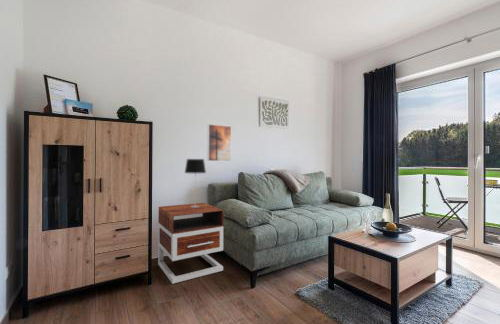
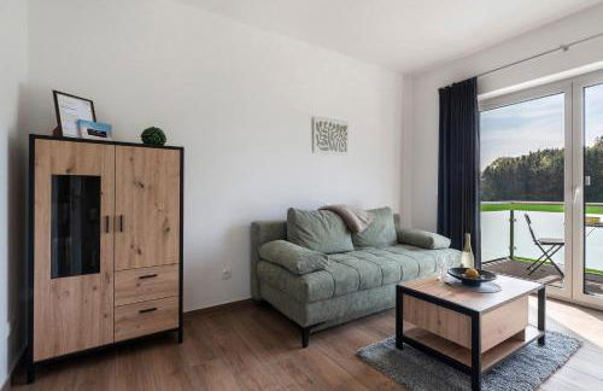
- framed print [206,123,232,162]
- table lamp [184,158,207,207]
- nightstand [157,202,224,285]
